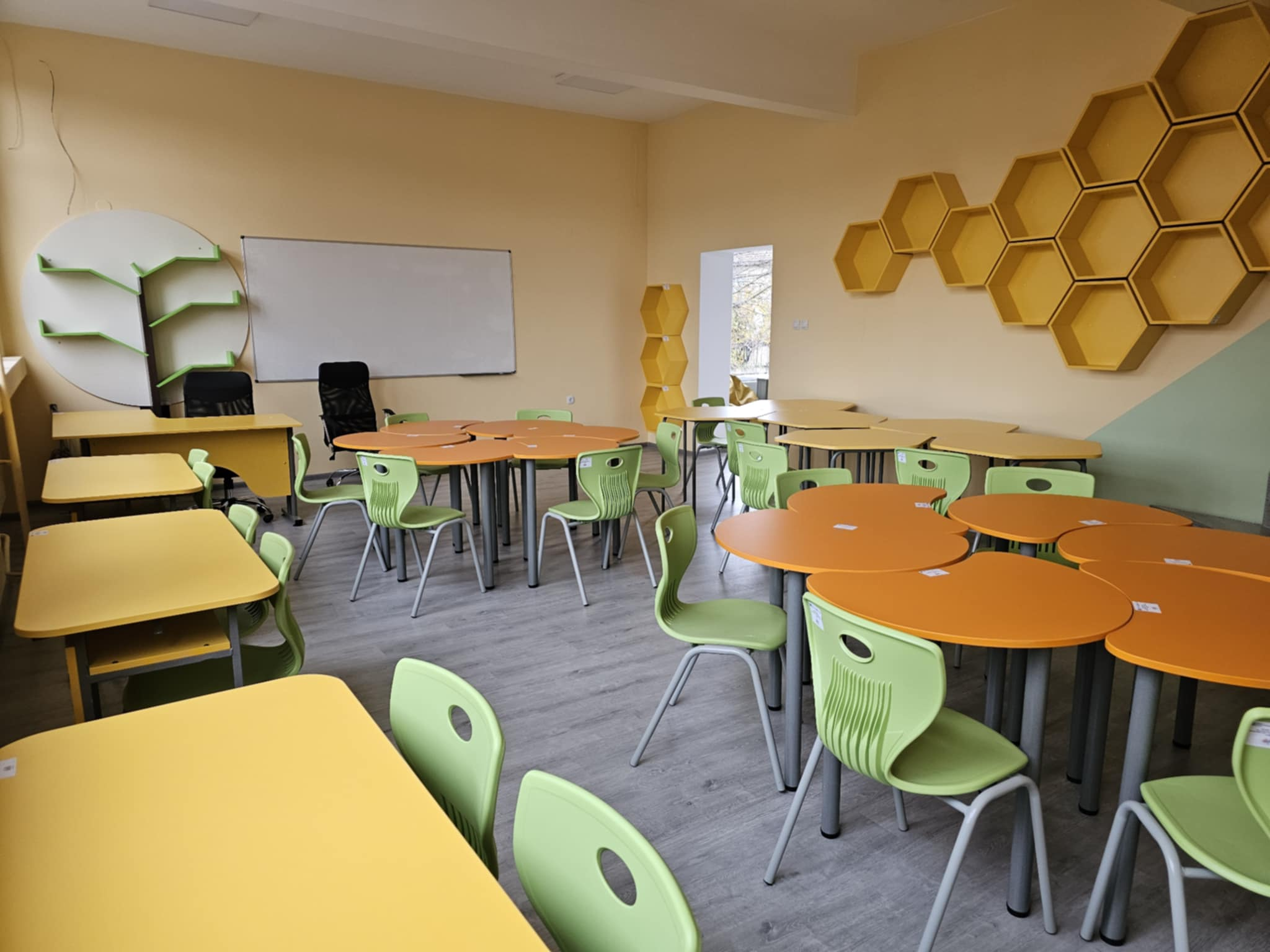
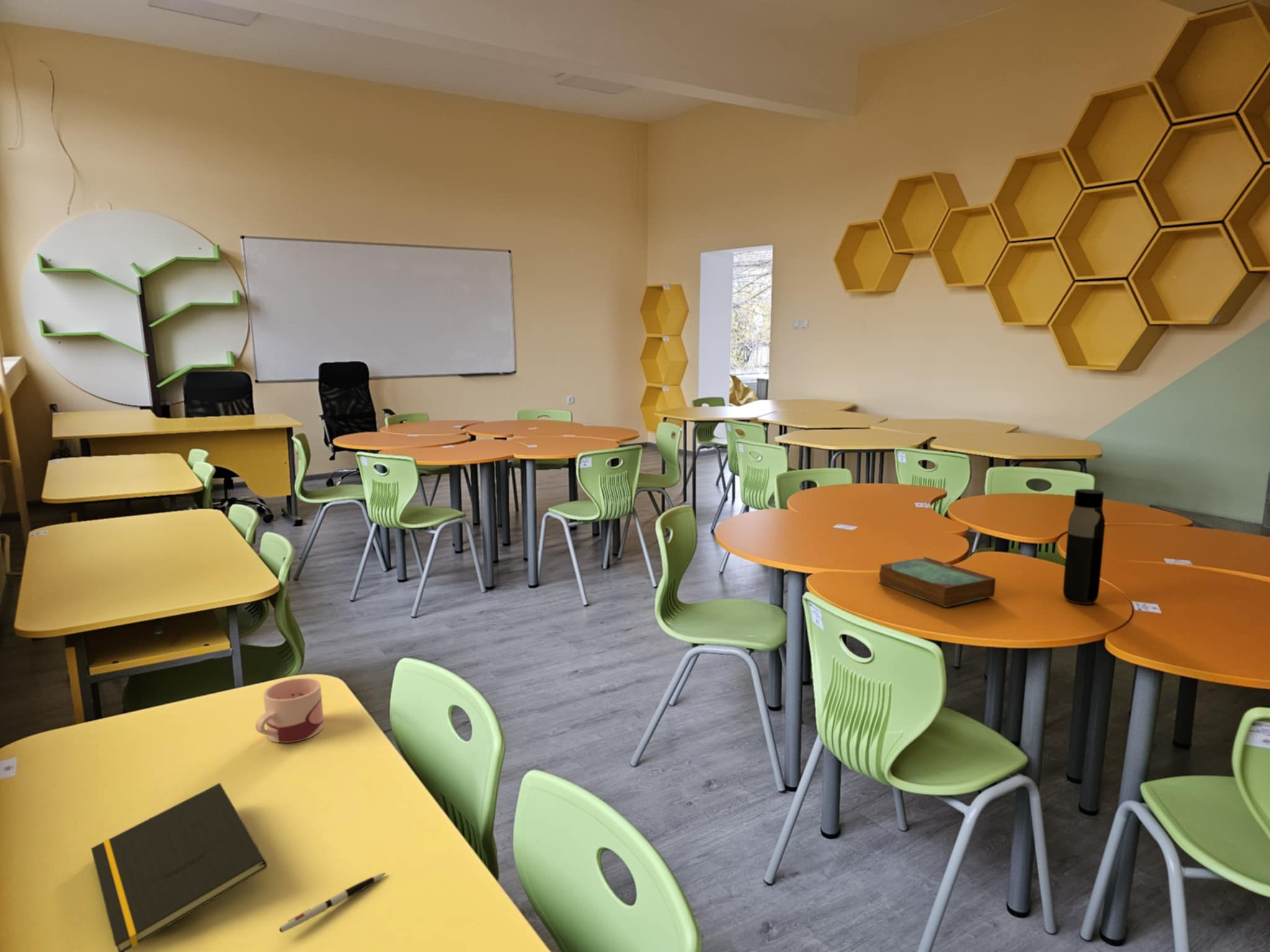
+ water bottle [1062,488,1106,605]
+ mug [255,677,324,744]
+ pen [278,872,386,933]
+ book [878,557,996,608]
+ notepad [91,782,268,952]
